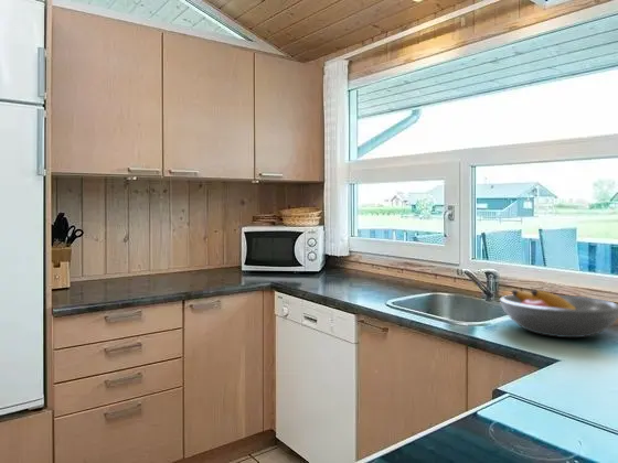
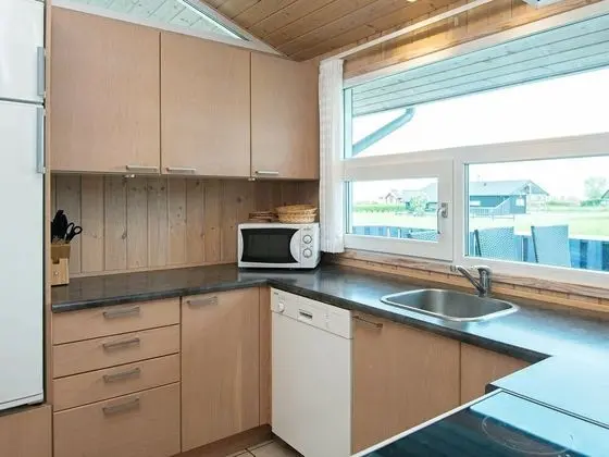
- fruit bowl [498,289,618,338]
